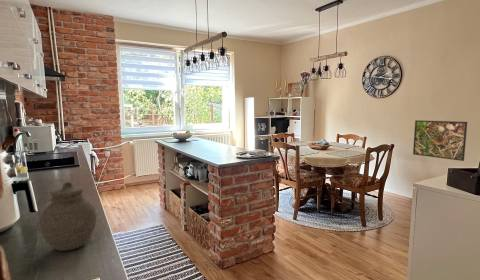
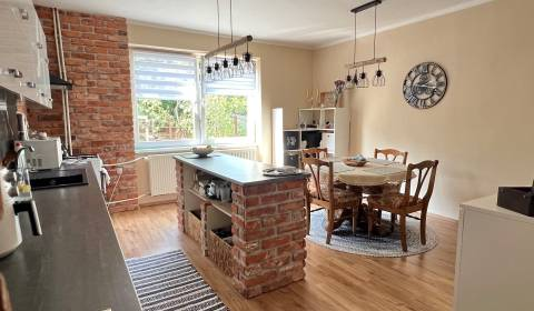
- jar [38,181,98,252]
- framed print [412,119,468,162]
